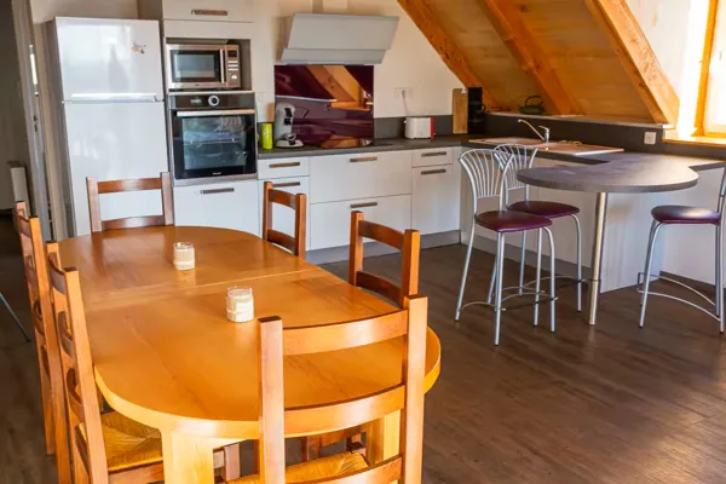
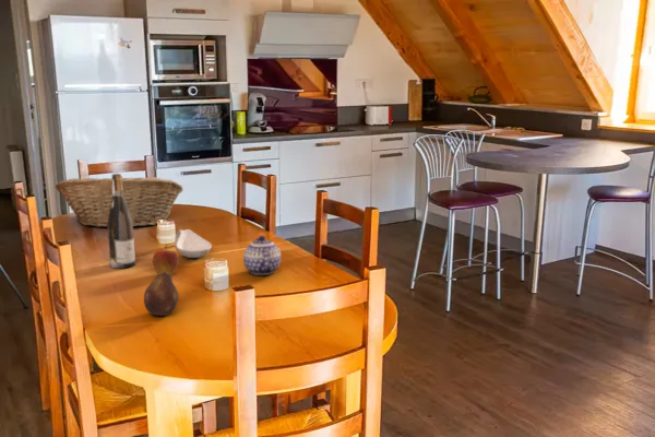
+ fruit basket [55,175,183,228]
+ fruit [143,271,180,317]
+ teapot [242,235,282,276]
+ spoon rest [174,228,213,259]
+ wine bottle [106,173,136,269]
+ apple [152,244,180,276]
